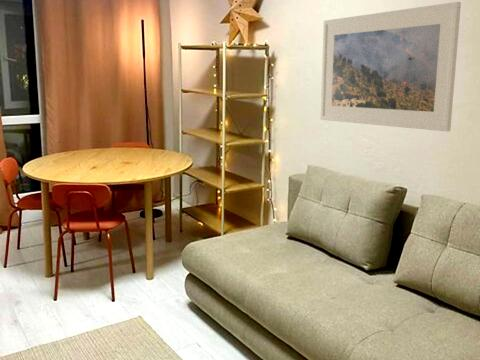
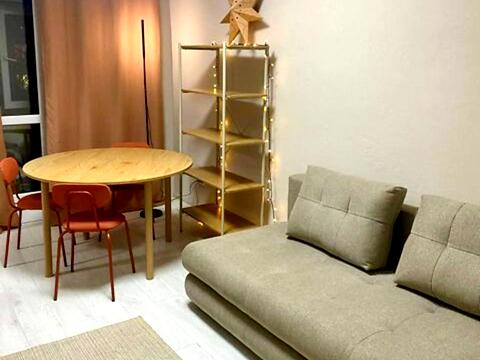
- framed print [320,1,462,133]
